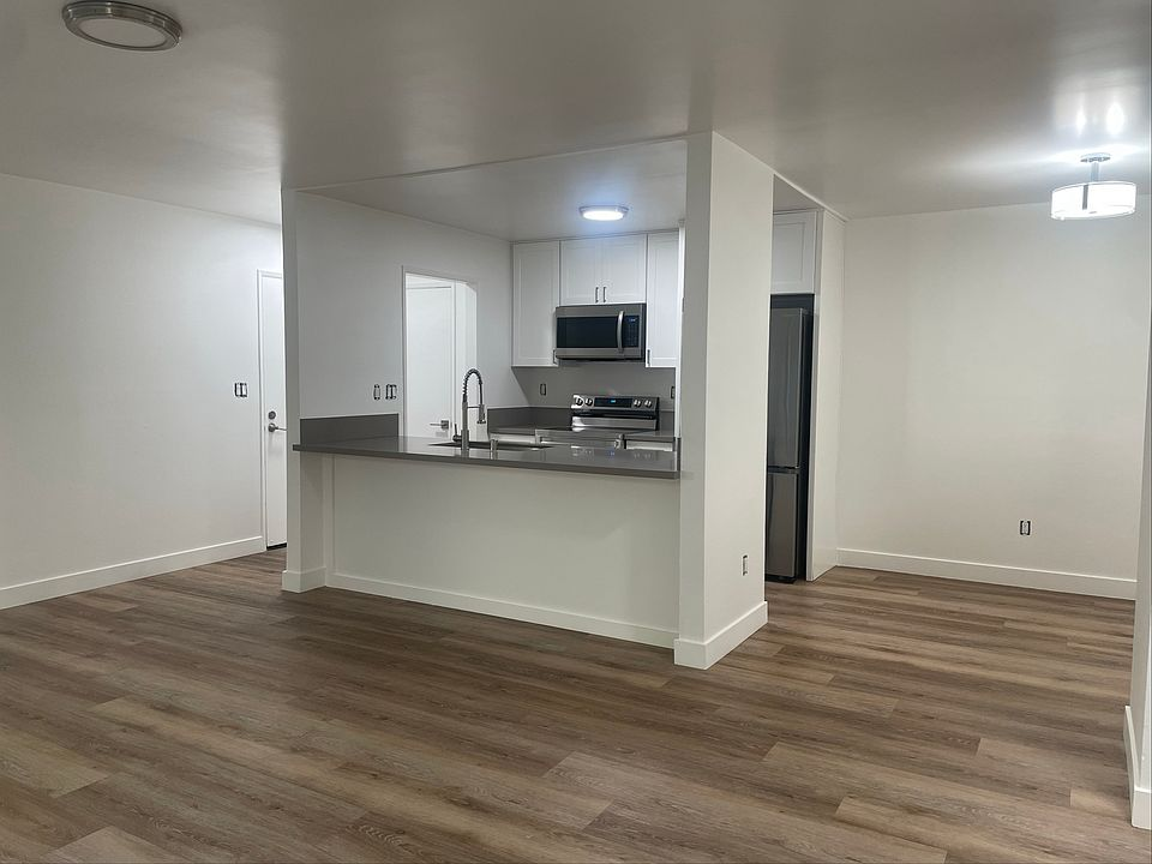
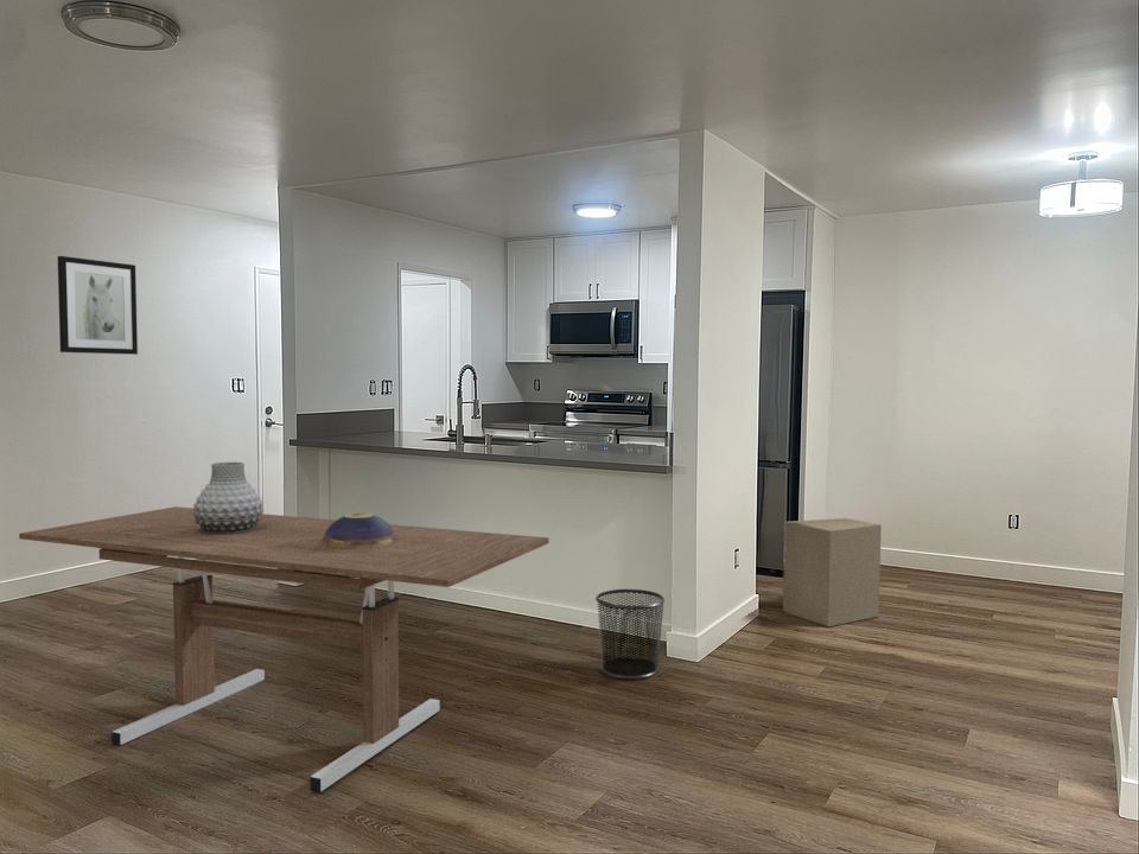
+ vase [192,461,265,534]
+ dining table [18,505,551,794]
+ decorative bowl [323,512,396,549]
+ cardboard box [782,517,883,627]
+ wall art [57,255,139,356]
+ waste bin [594,588,666,681]
